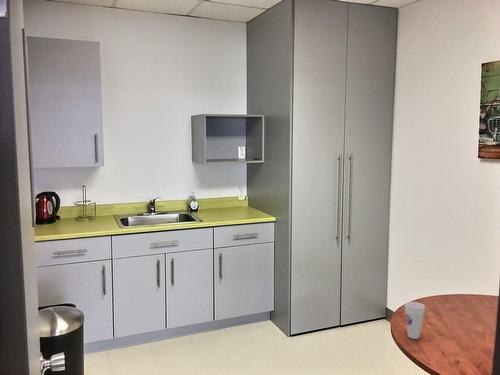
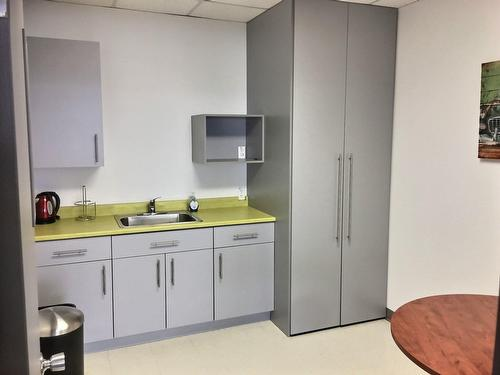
- cup [404,301,426,340]
